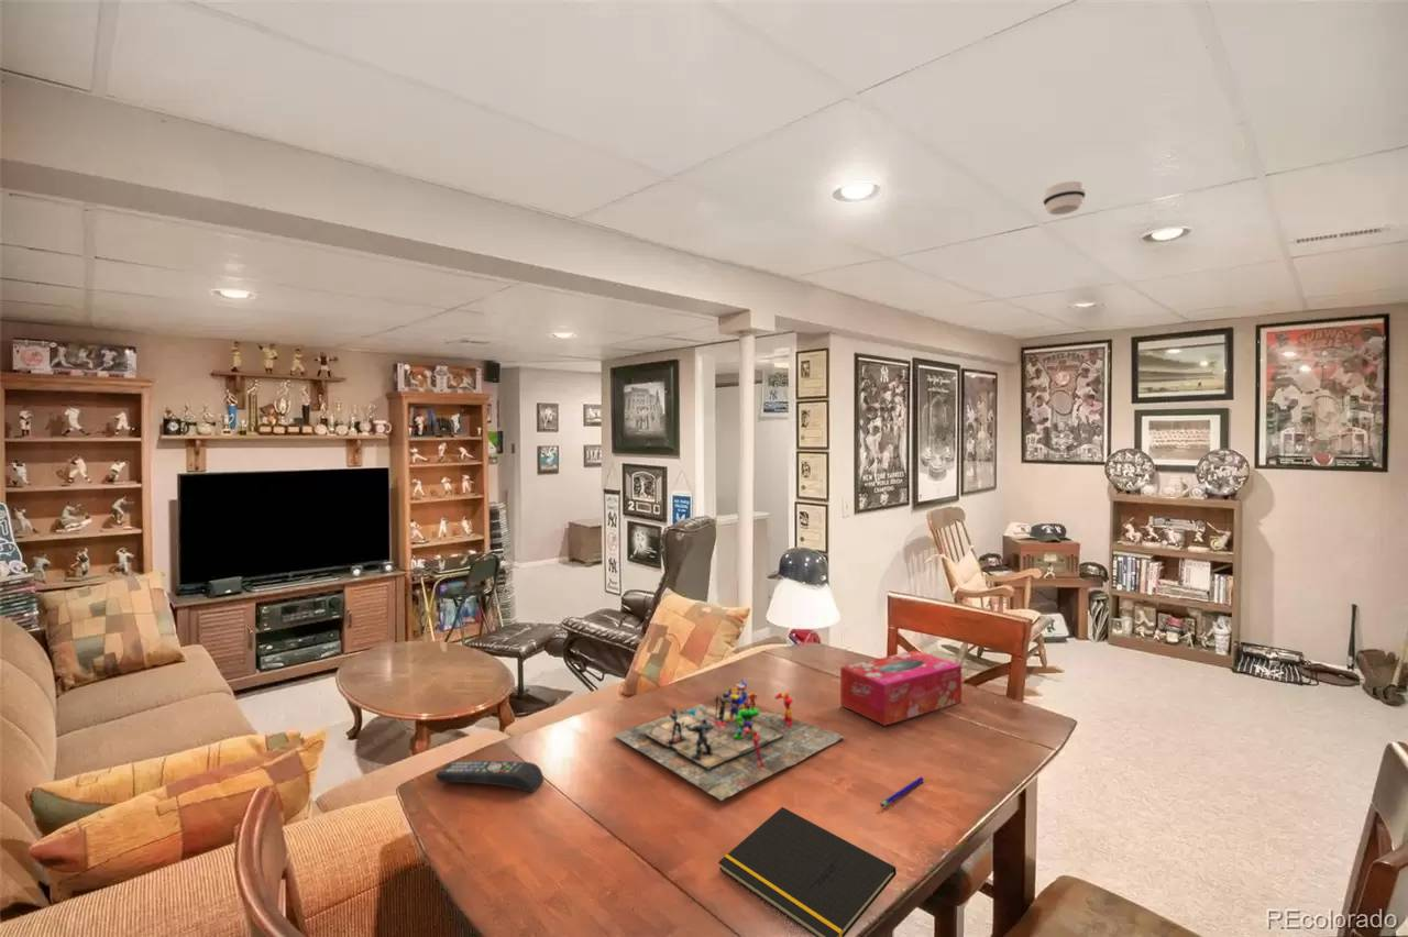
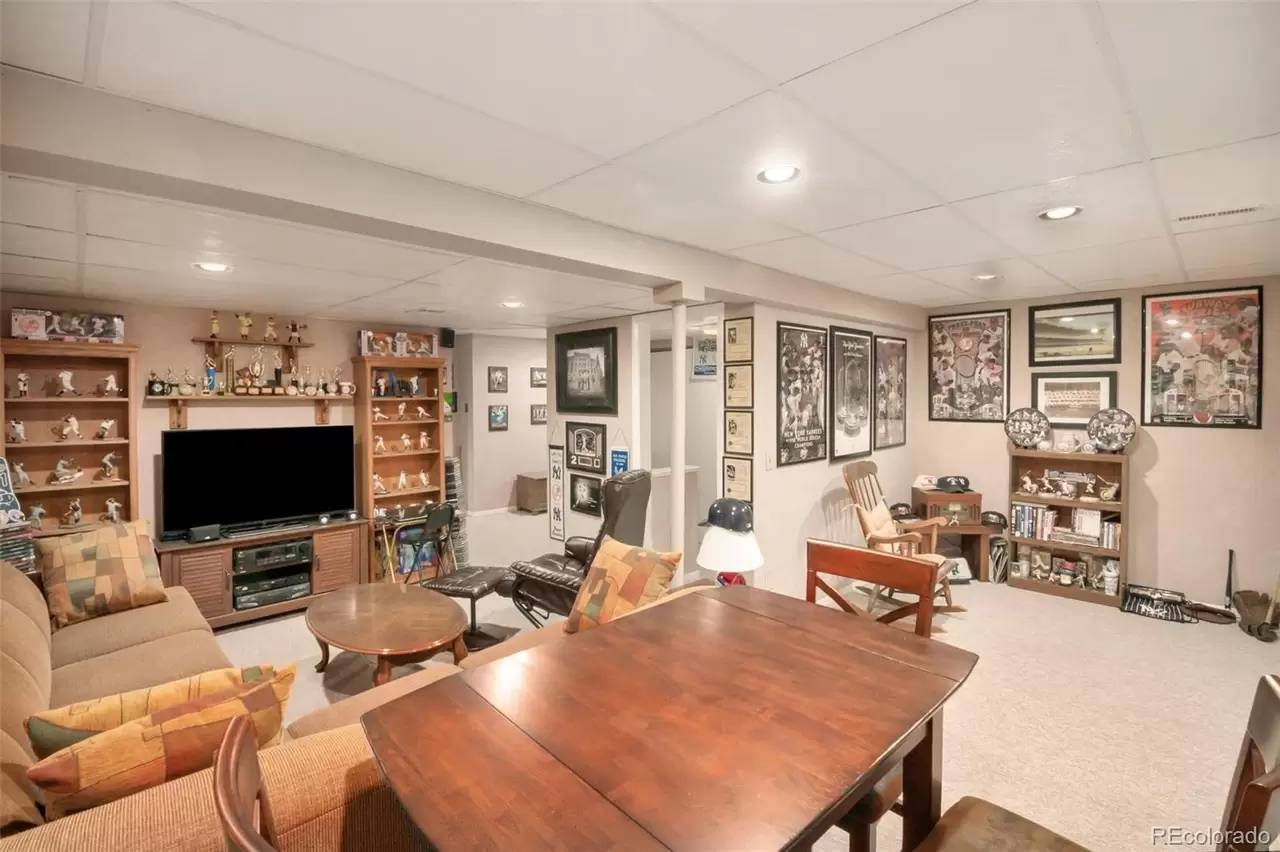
- smoke detector [1042,180,1087,216]
- notepad [717,806,898,937]
- tissue box [839,649,963,727]
- pen [879,775,925,808]
- remote control [435,760,544,793]
- board game [612,677,845,802]
